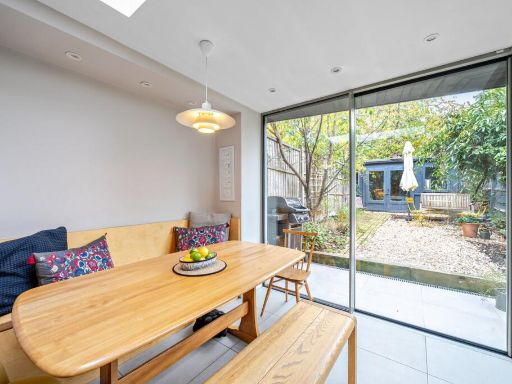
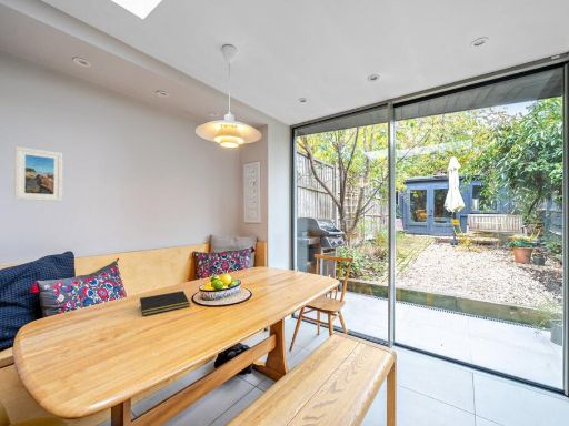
+ notepad [139,290,191,316]
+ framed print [13,145,64,202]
